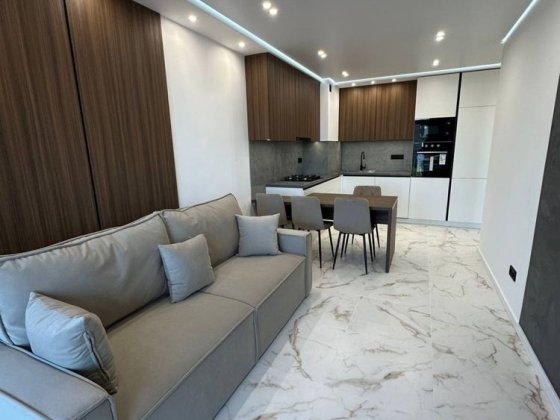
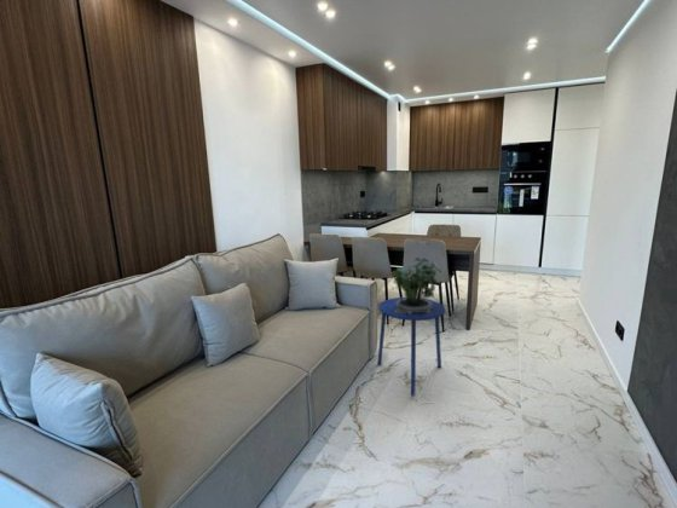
+ side table [376,296,446,397]
+ potted plant [392,256,442,313]
